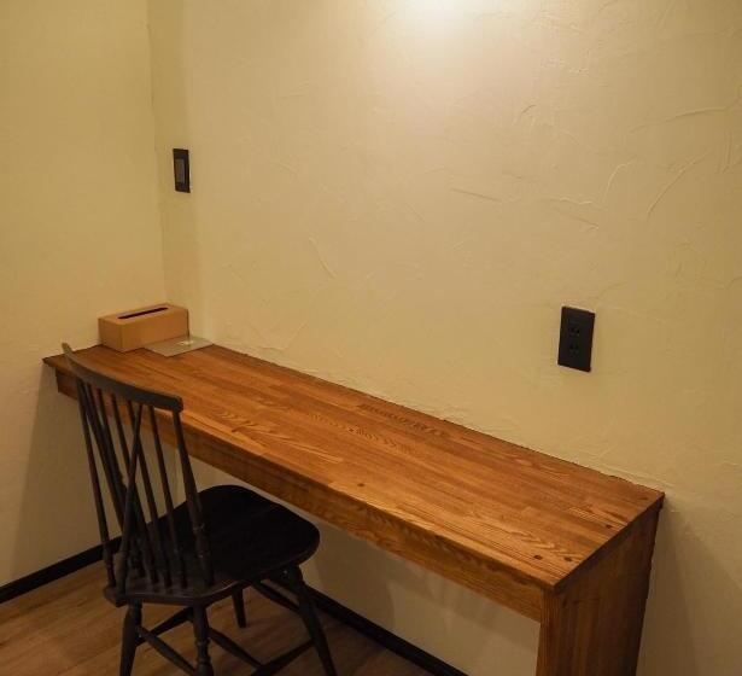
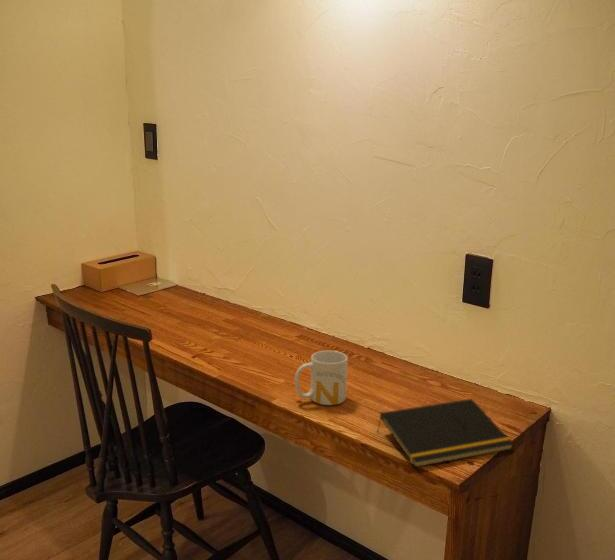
+ mug [294,350,349,406]
+ notepad [376,398,515,468]
